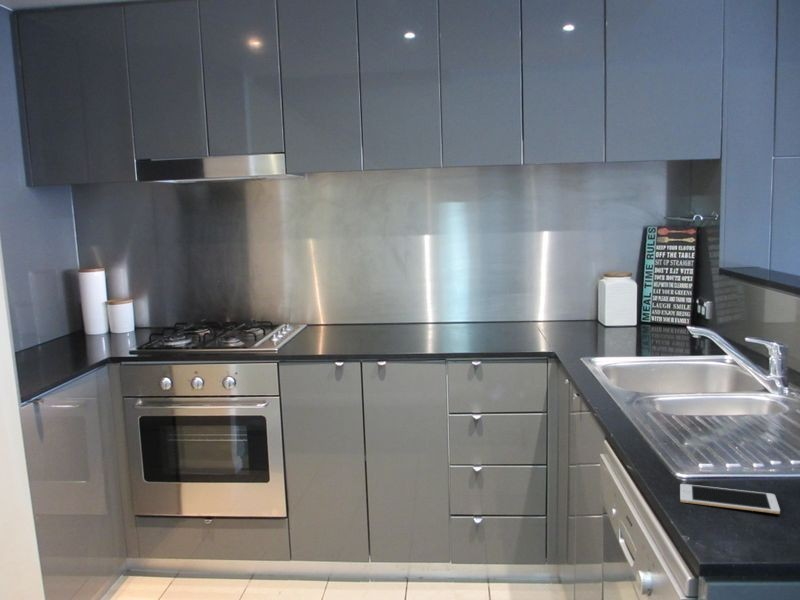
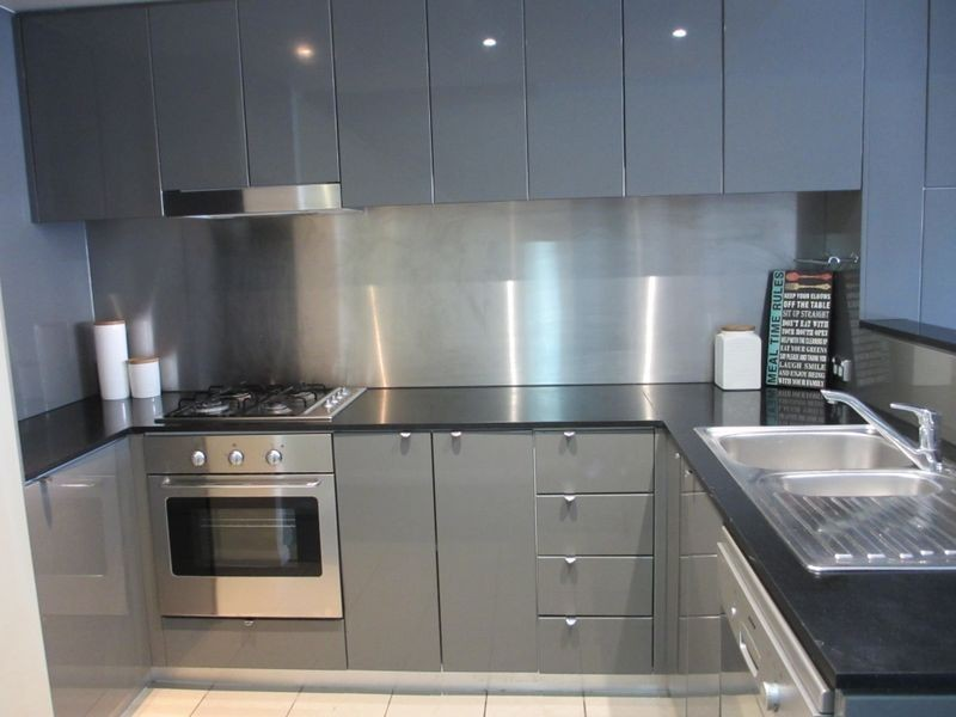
- cell phone [679,483,781,515]
